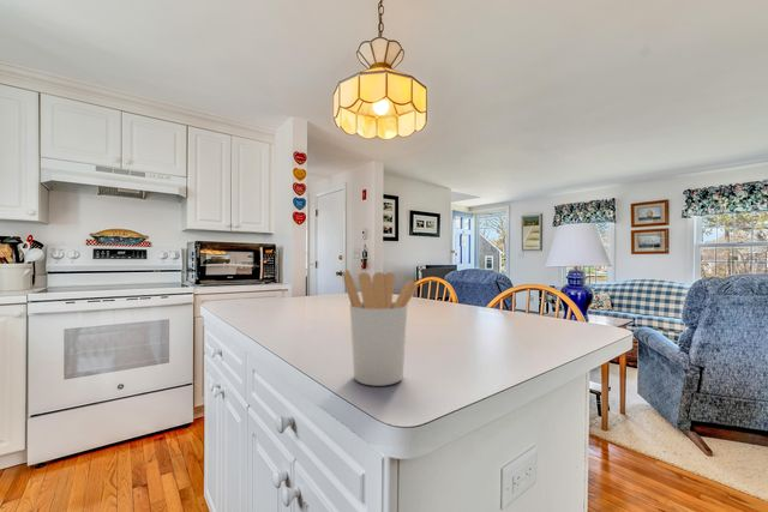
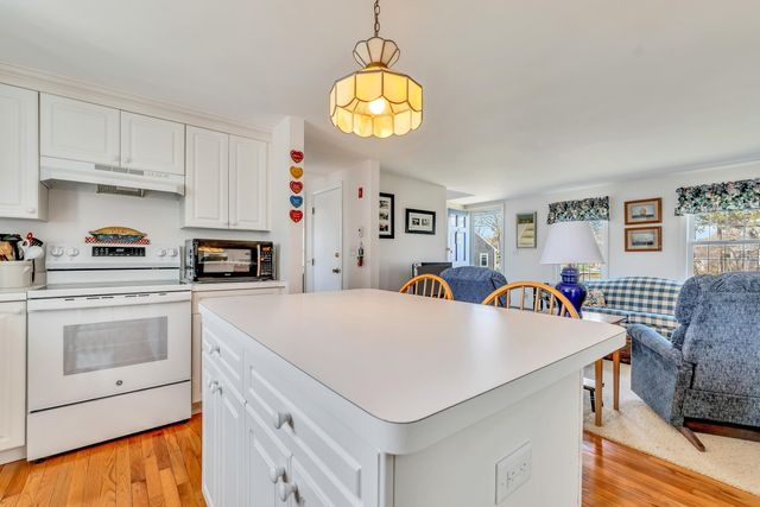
- utensil holder [342,269,419,387]
